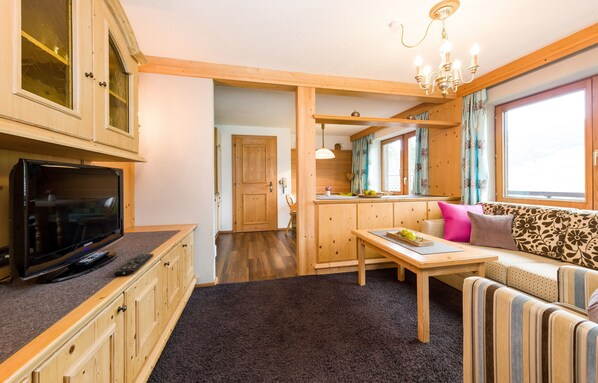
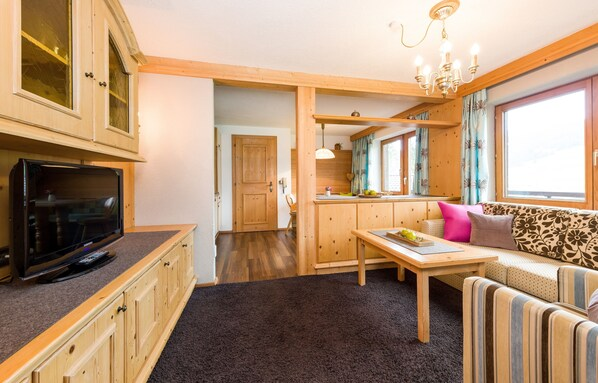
- remote control [114,253,155,277]
